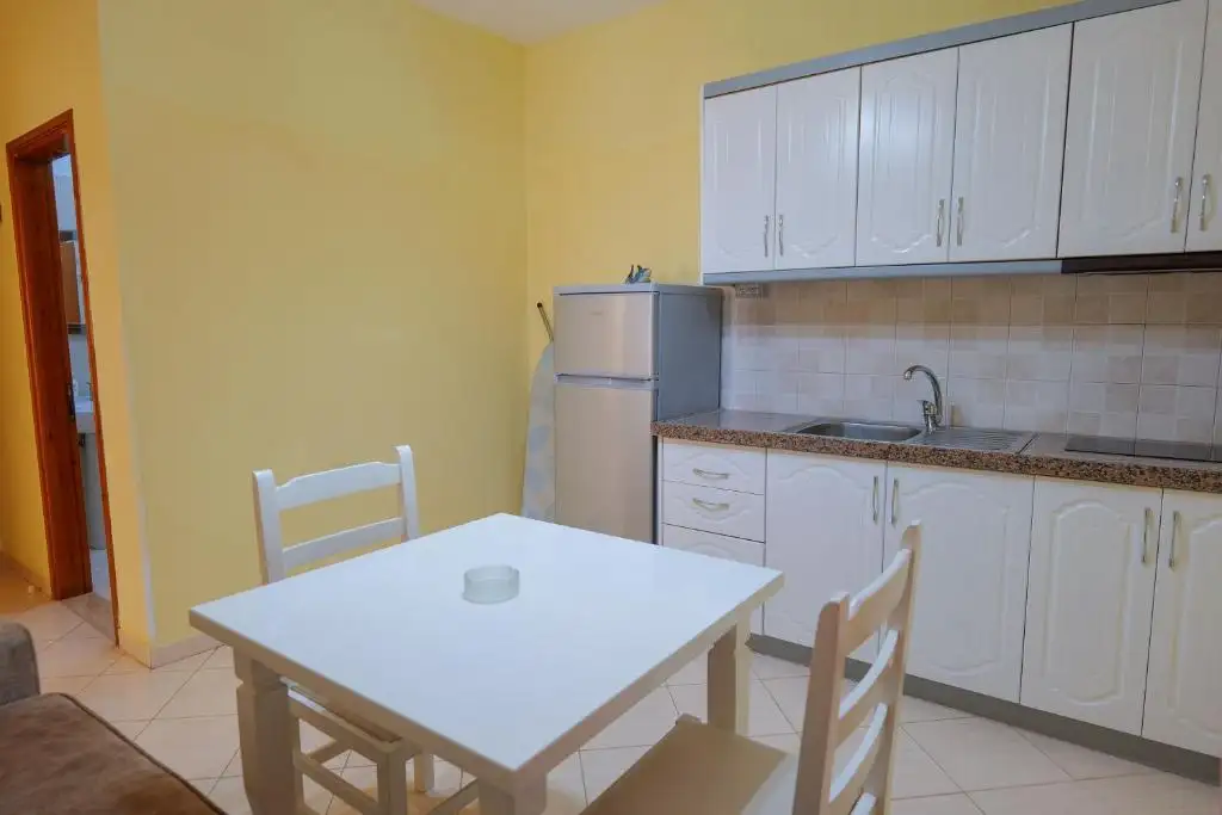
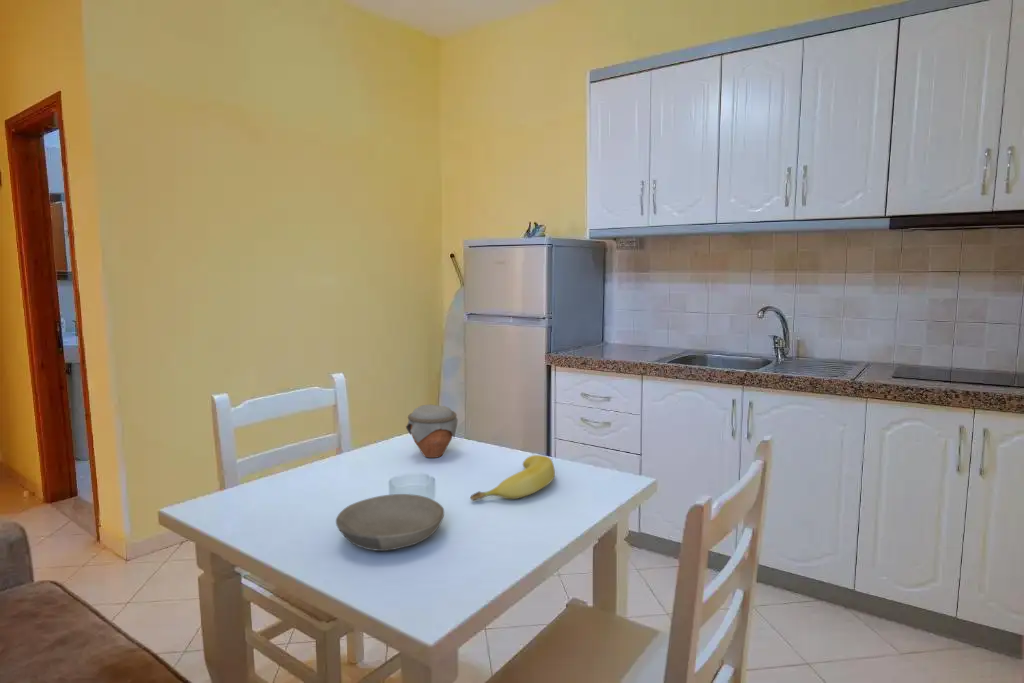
+ banana [469,454,556,501]
+ bowl [335,493,445,552]
+ jar [405,404,459,459]
